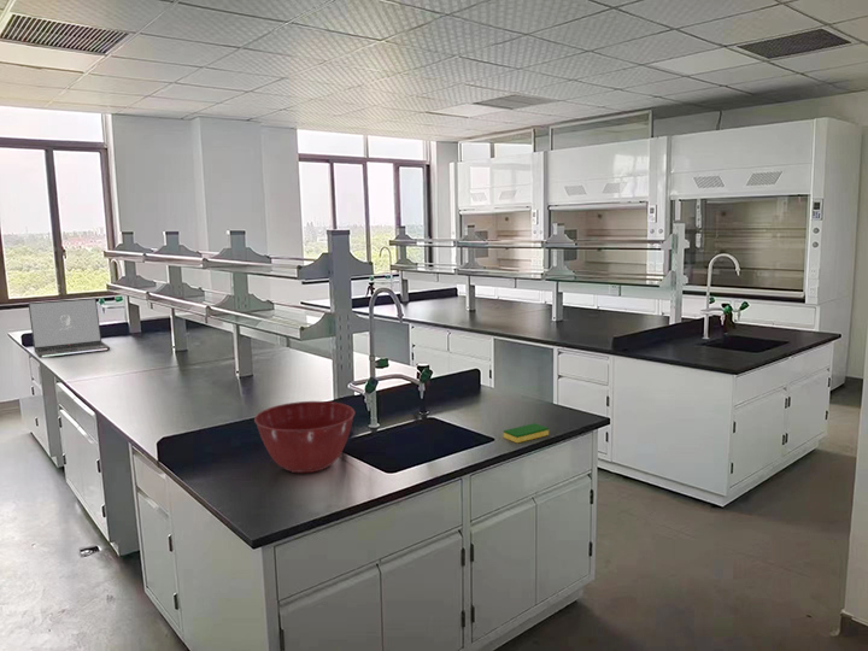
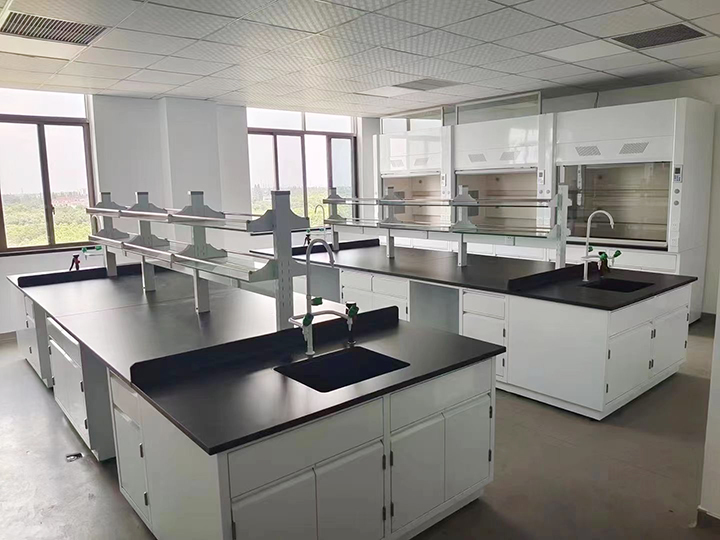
- laptop [28,298,111,359]
- dish sponge [503,422,550,444]
- mixing bowl [253,400,356,474]
